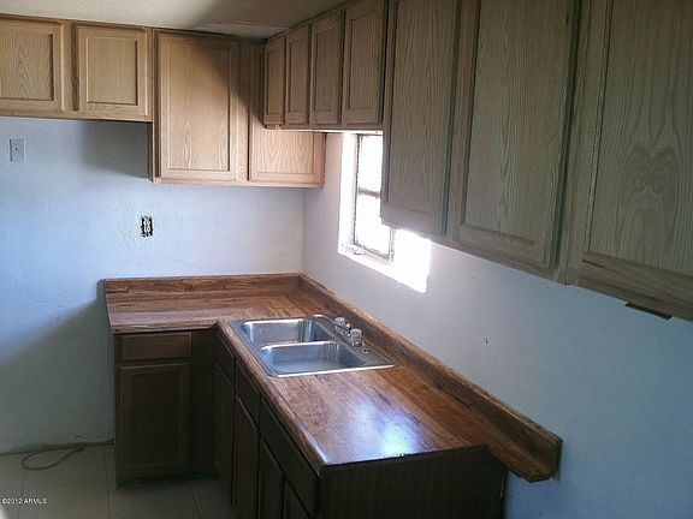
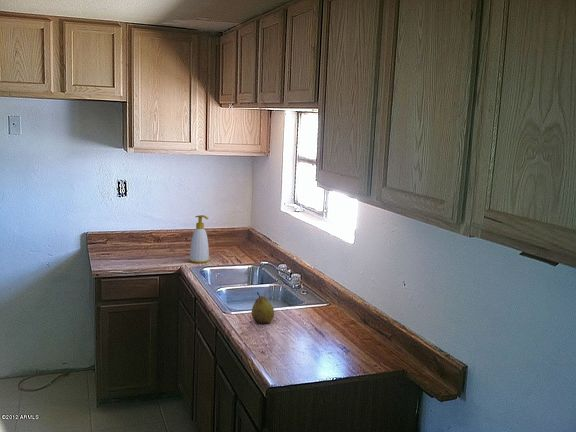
+ fruit [251,291,275,325]
+ soap bottle [188,214,210,264]
